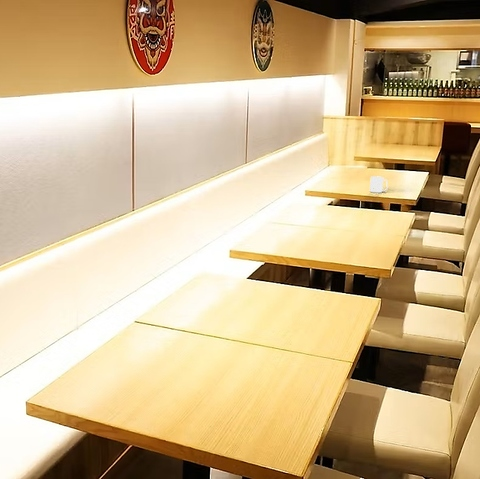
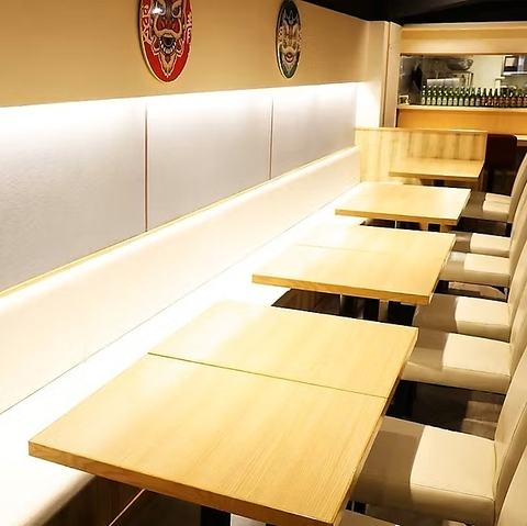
- mug [369,175,389,194]
